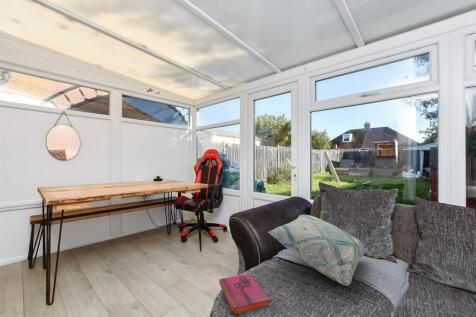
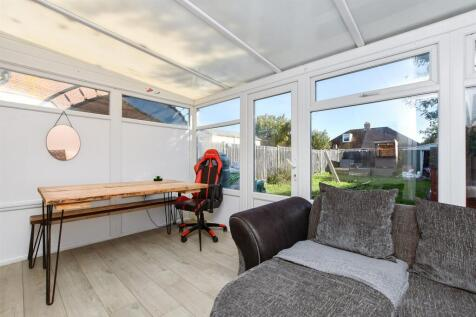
- hardback book [218,273,271,316]
- decorative pillow [267,214,366,287]
